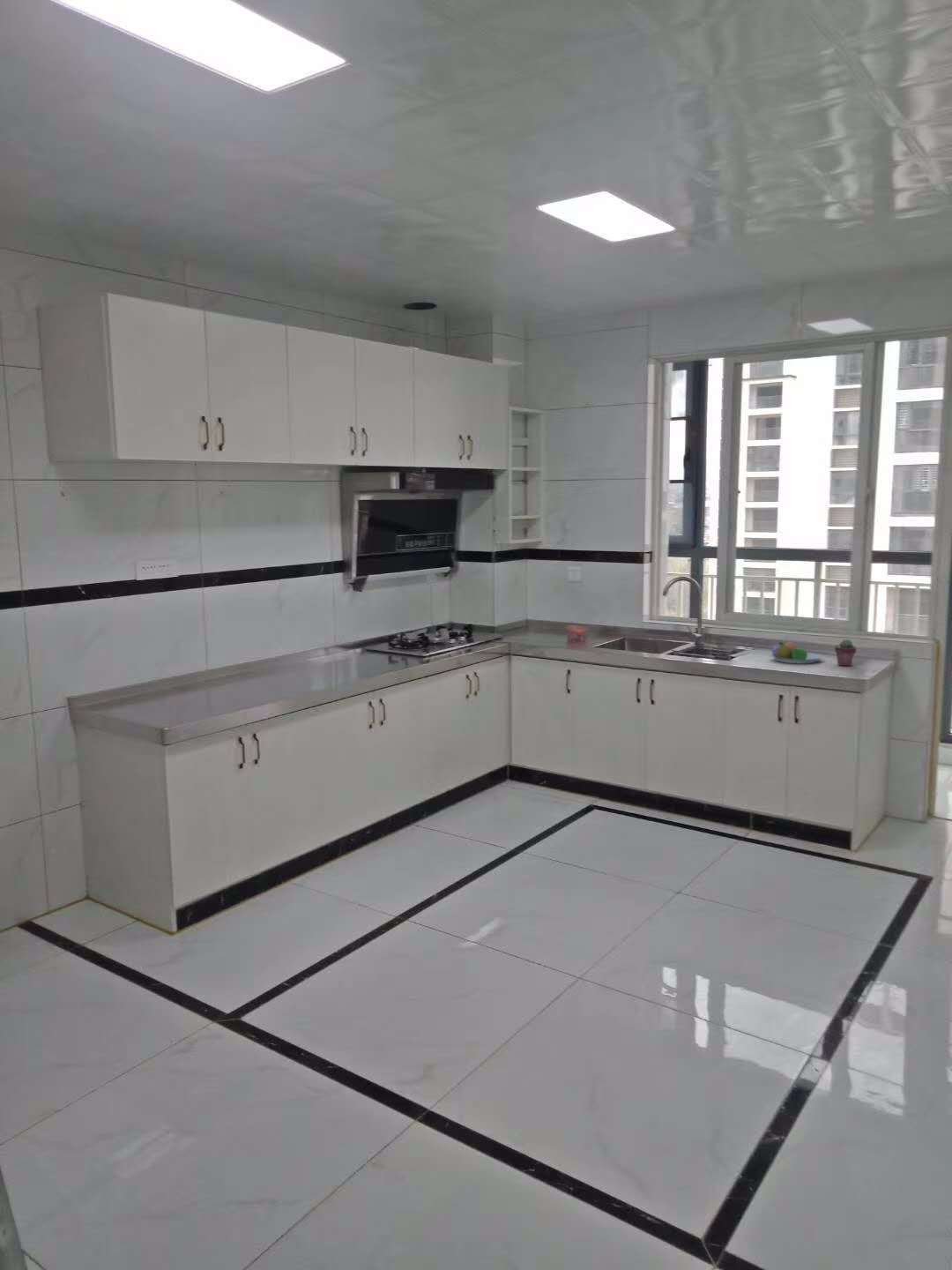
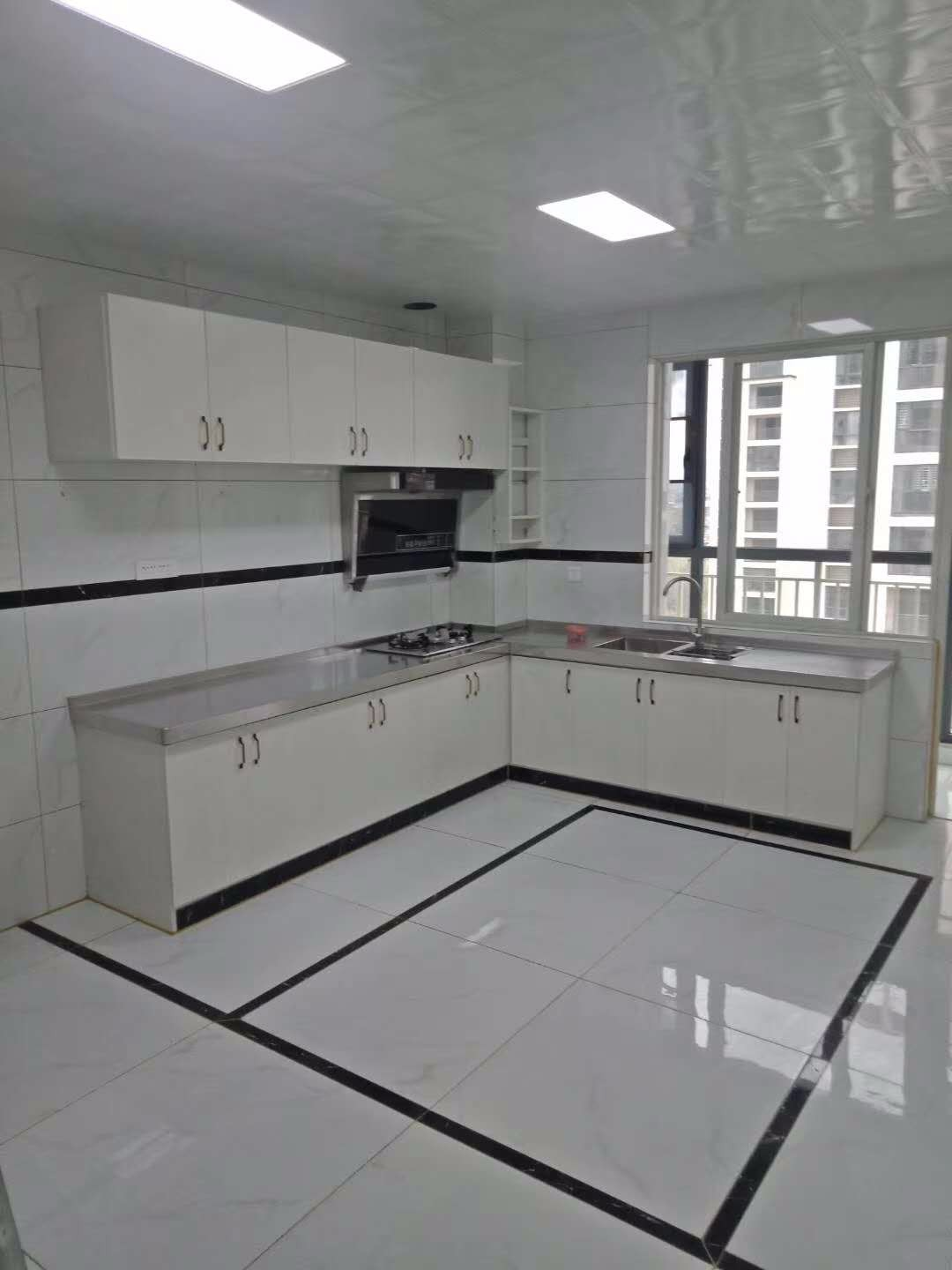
- potted succulent [834,639,858,667]
- fruit bowl [770,641,823,664]
